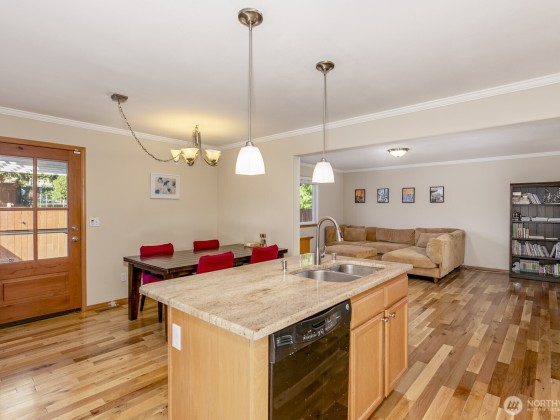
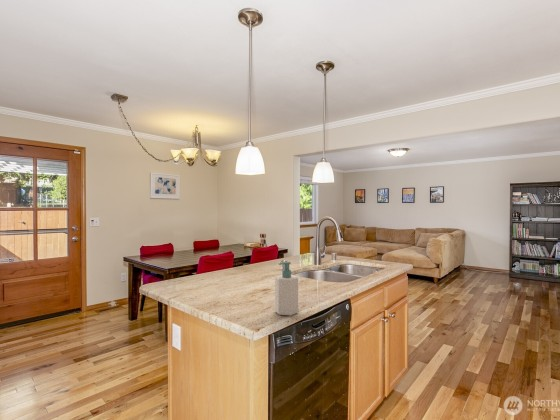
+ soap bottle [274,261,299,317]
